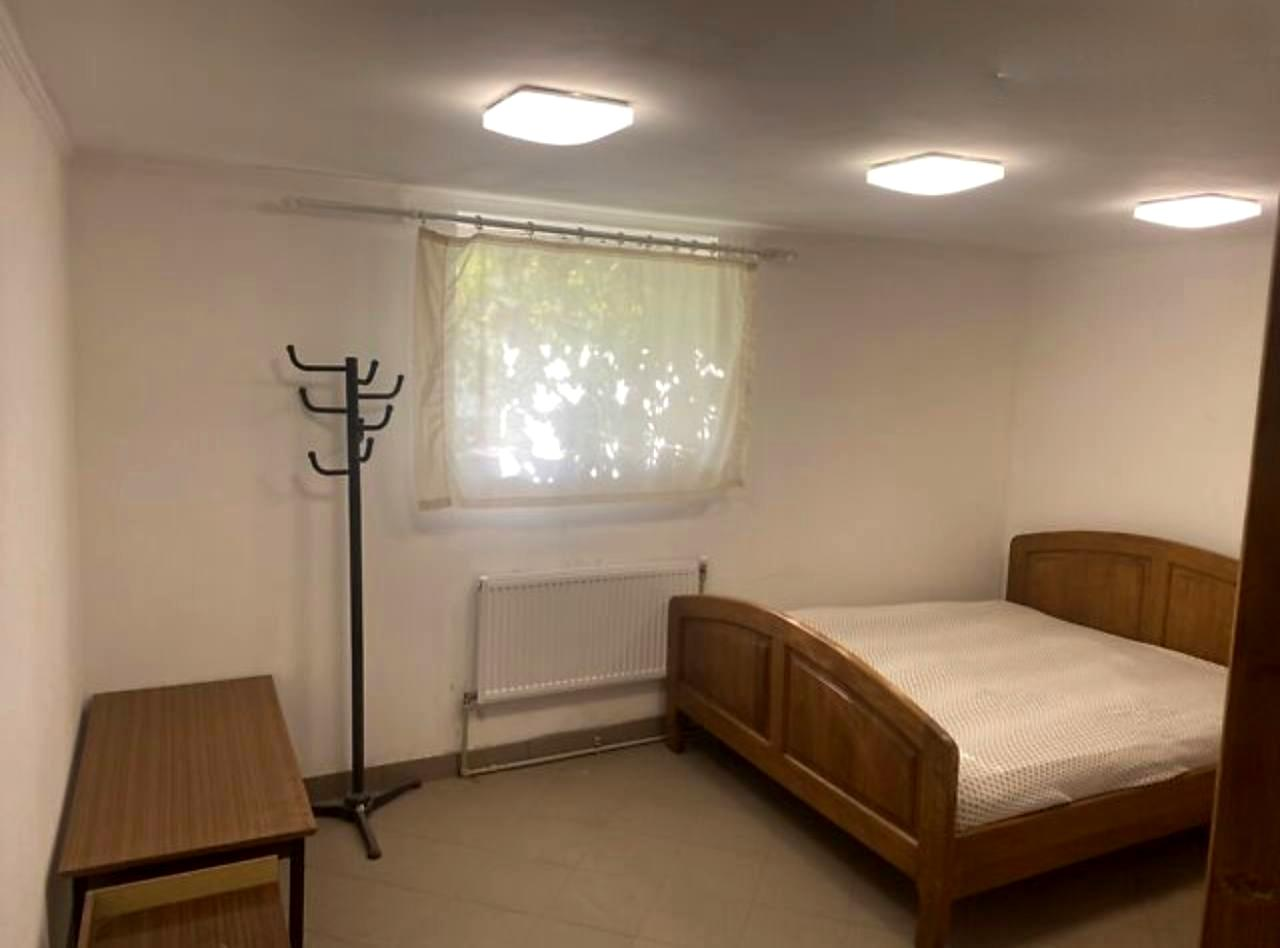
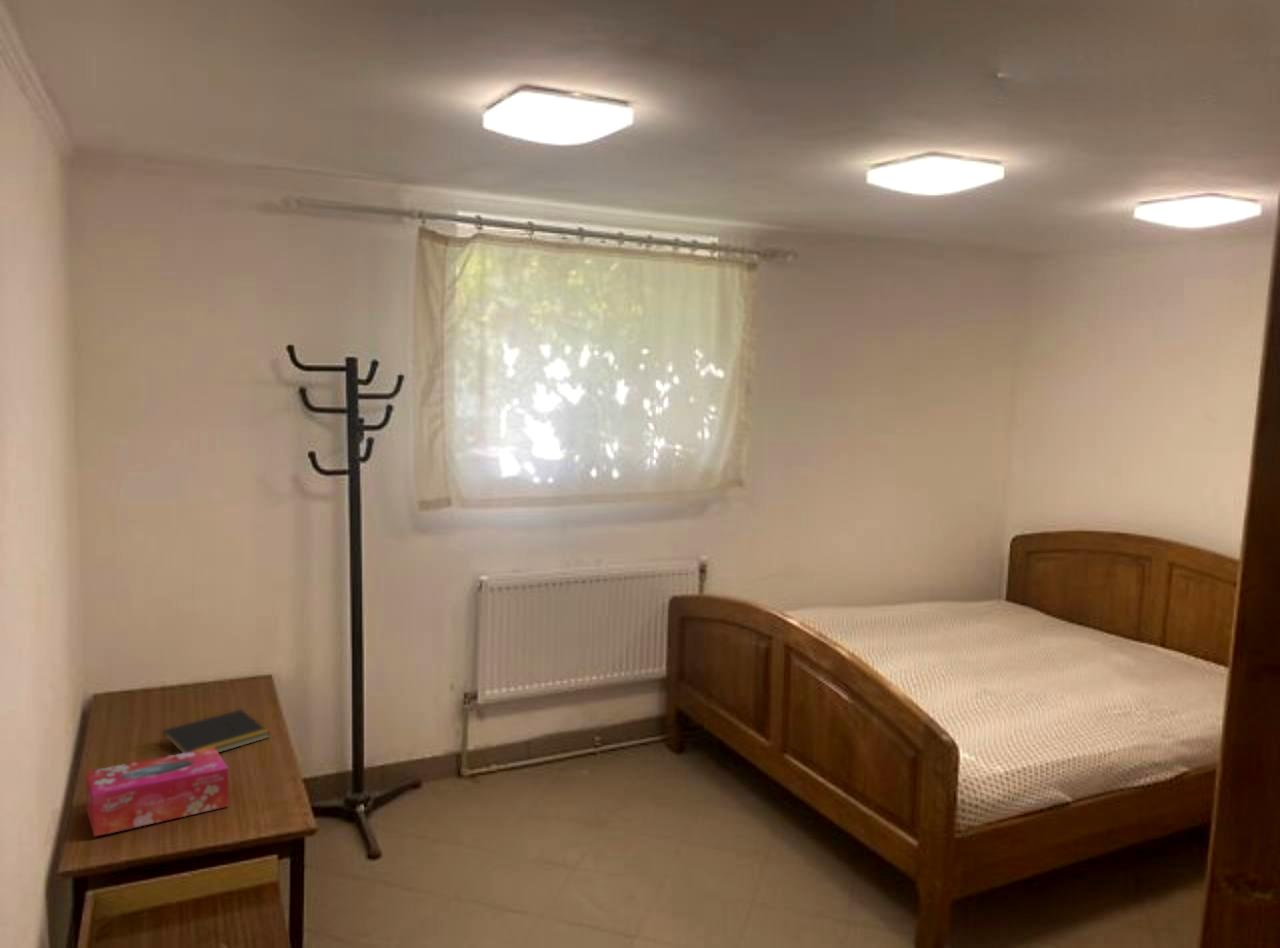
+ tissue box [85,747,230,838]
+ notepad [160,708,271,754]
